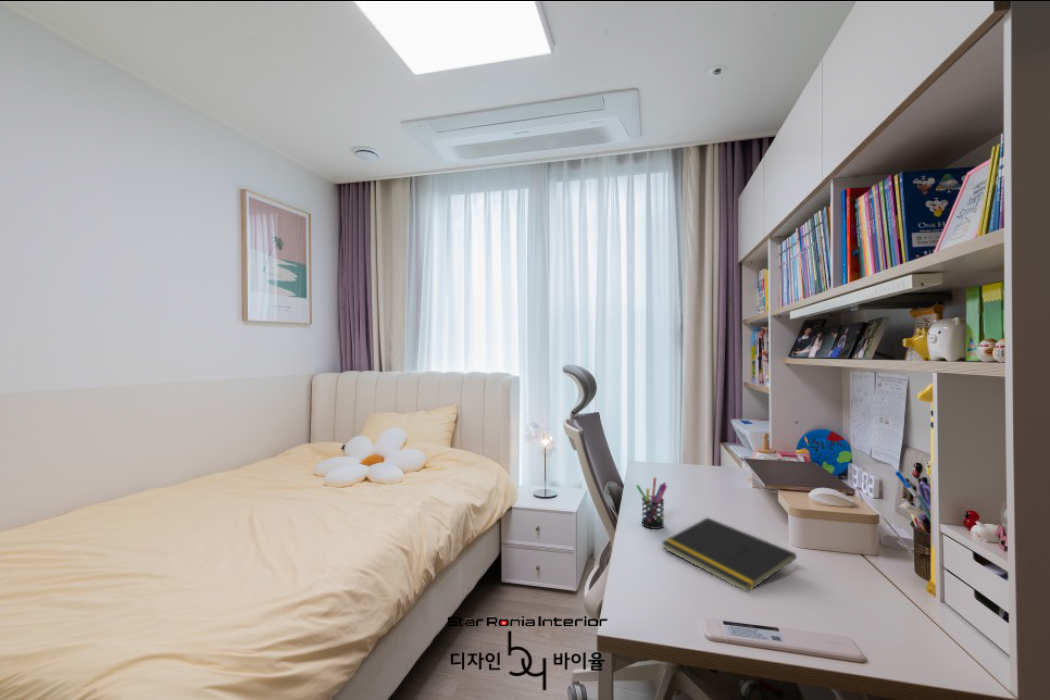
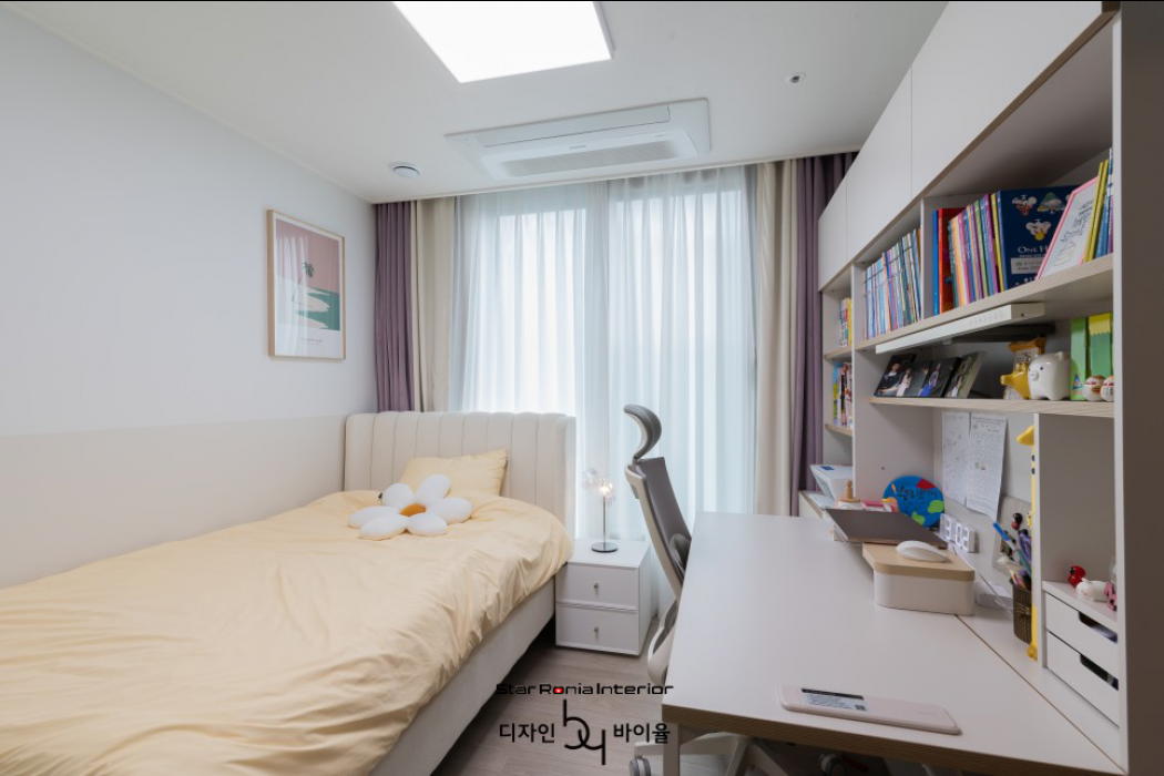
- notepad [660,517,797,593]
- pen holder [635,476,668,530]
